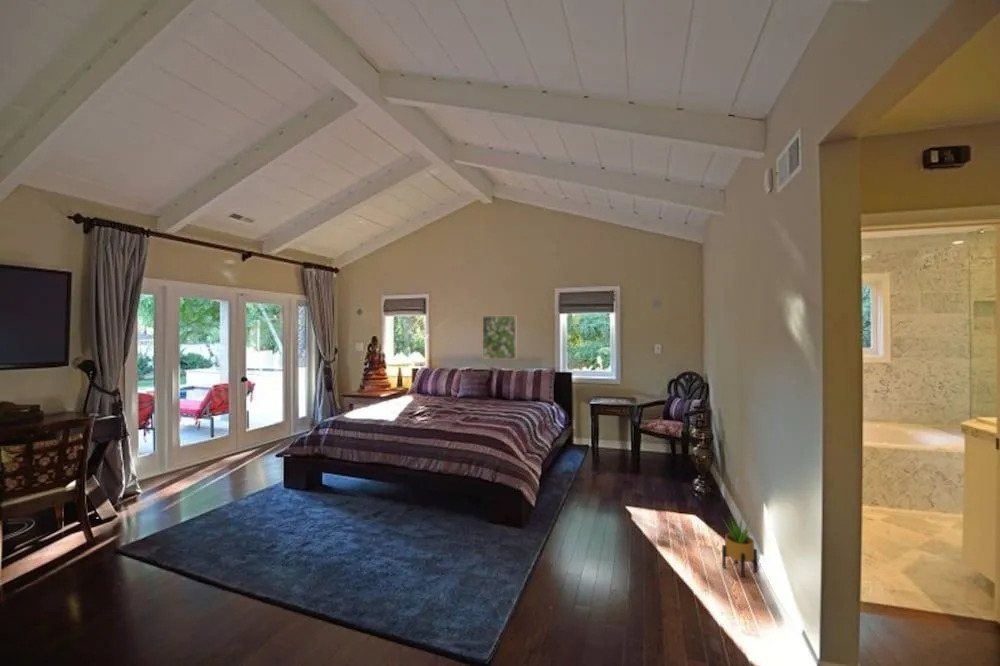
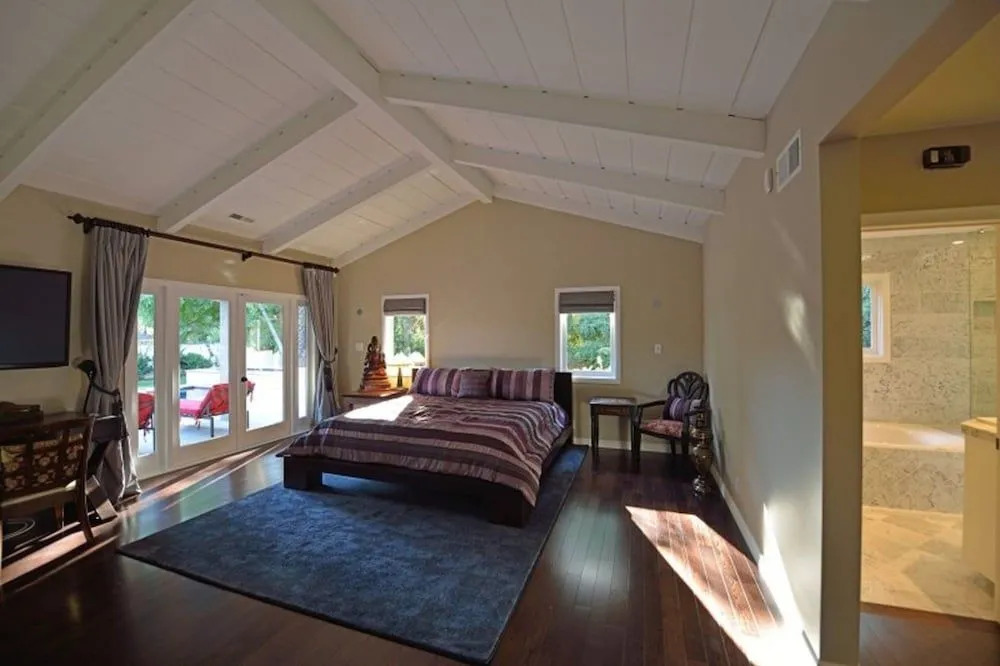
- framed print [482,315,517,360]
- potted plant [721,513,758,578]
